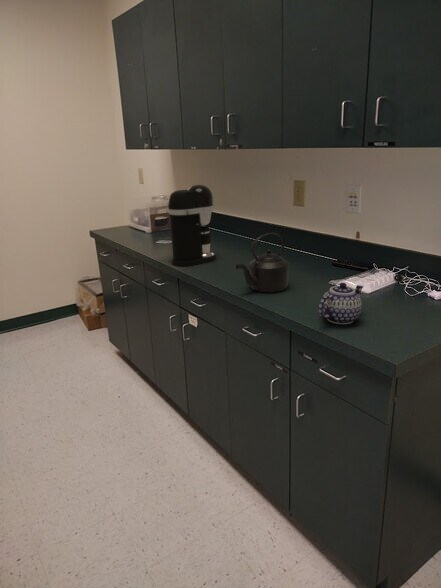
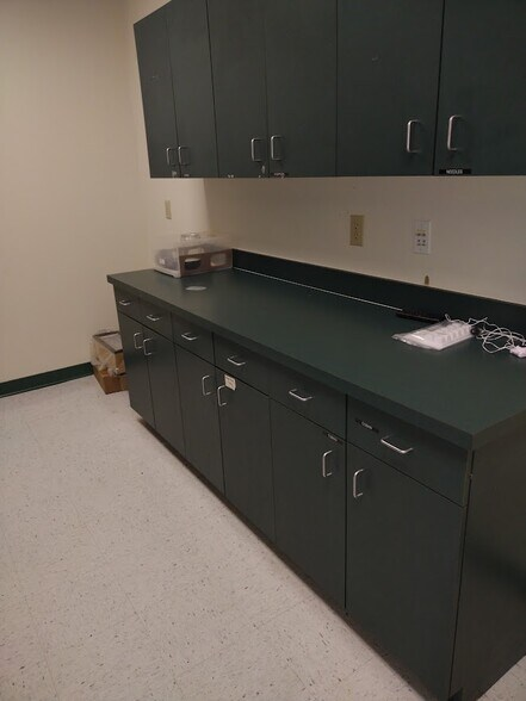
- coffee maker [167,184,218,267]
- kettle [235,232,290,293]
- teapot [317,282,365,325]
